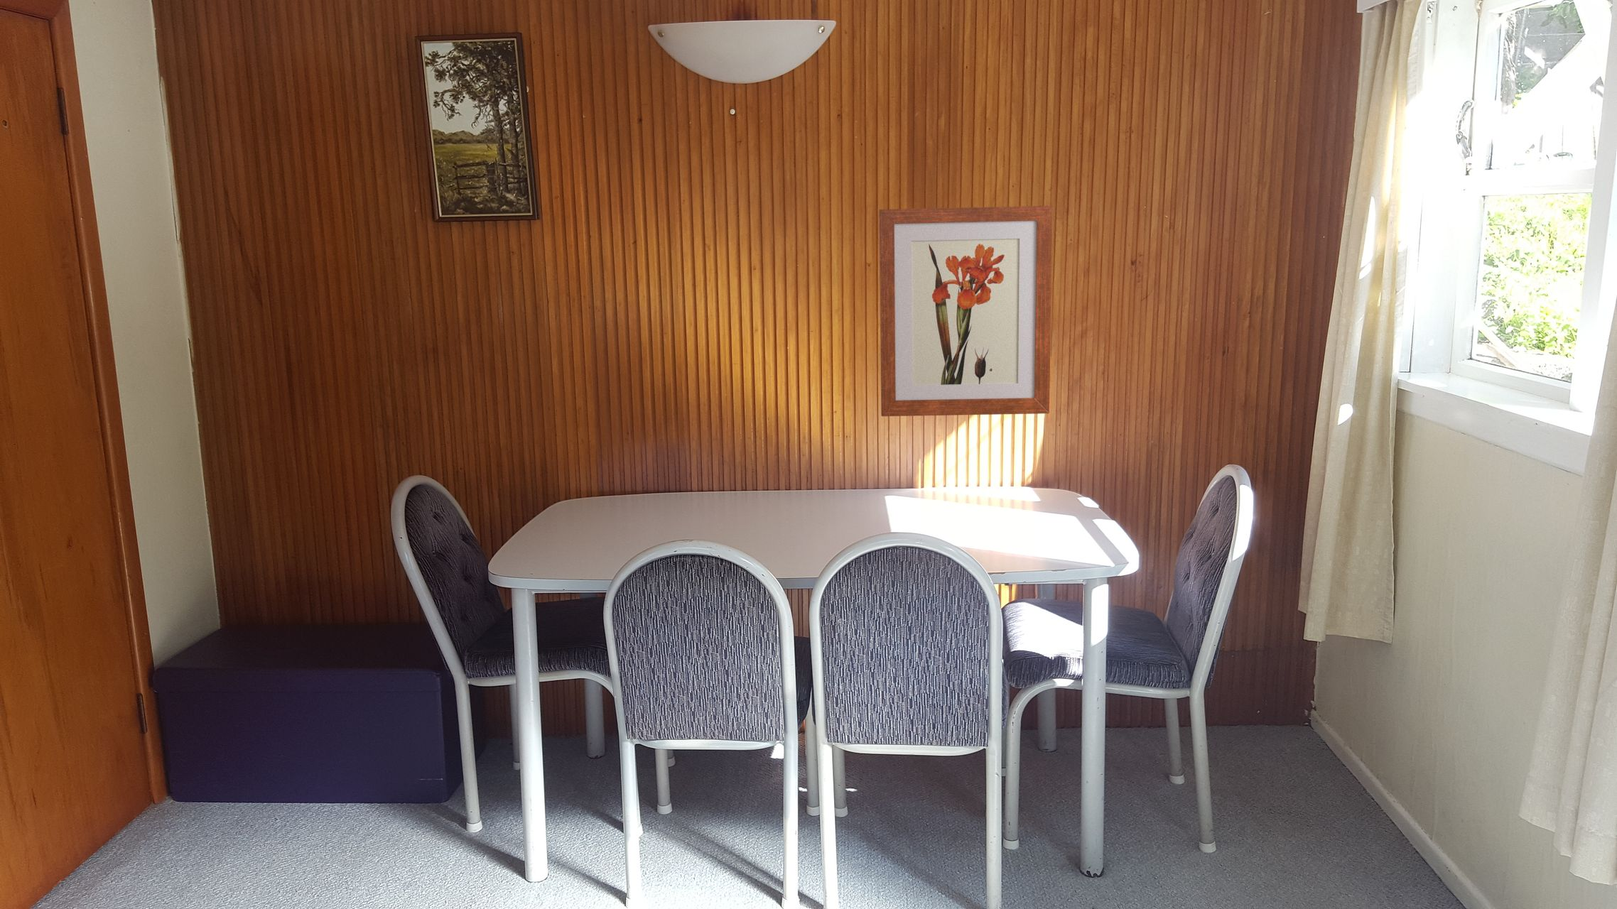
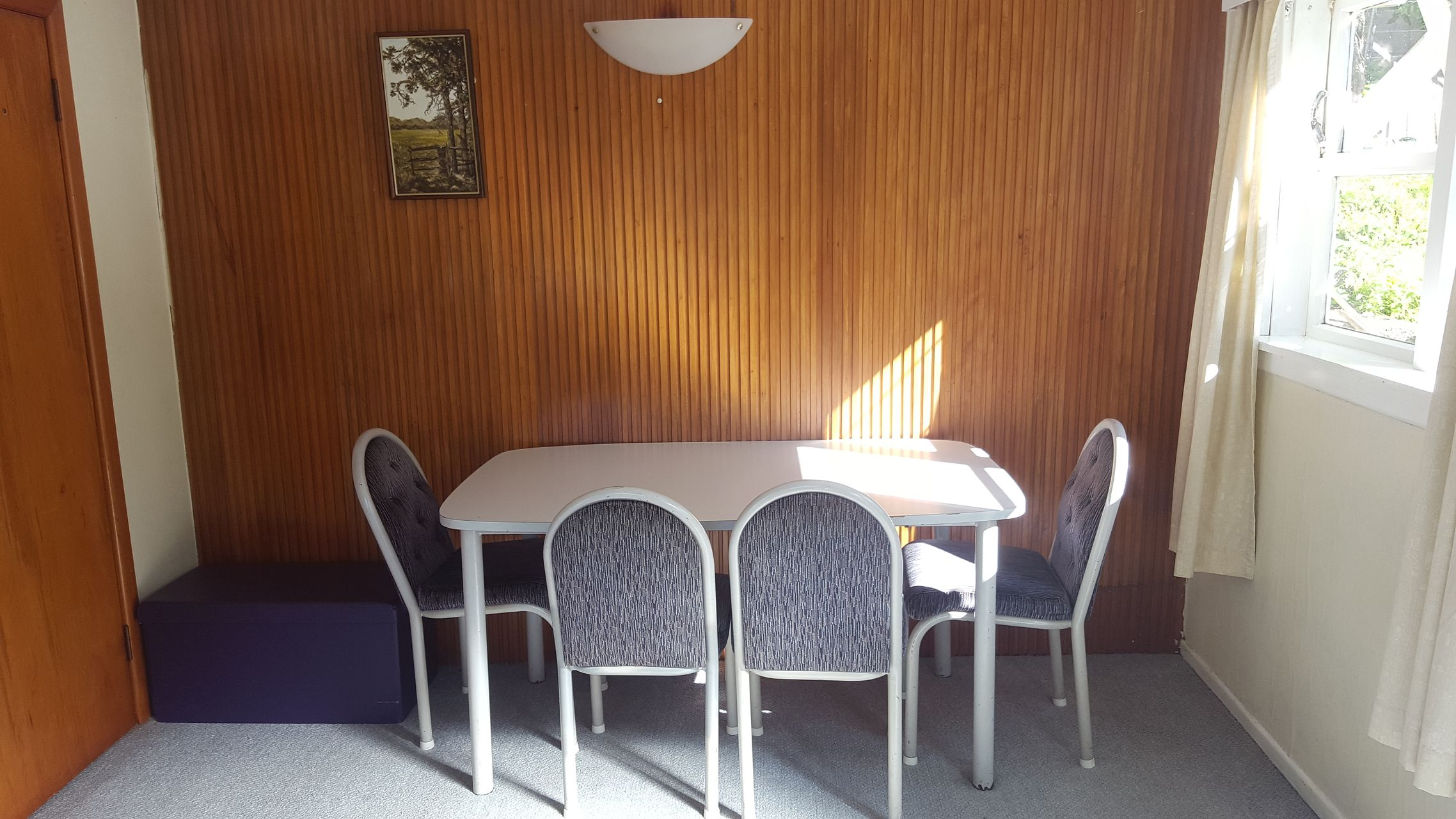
- wall art [878,205,1053,417]
